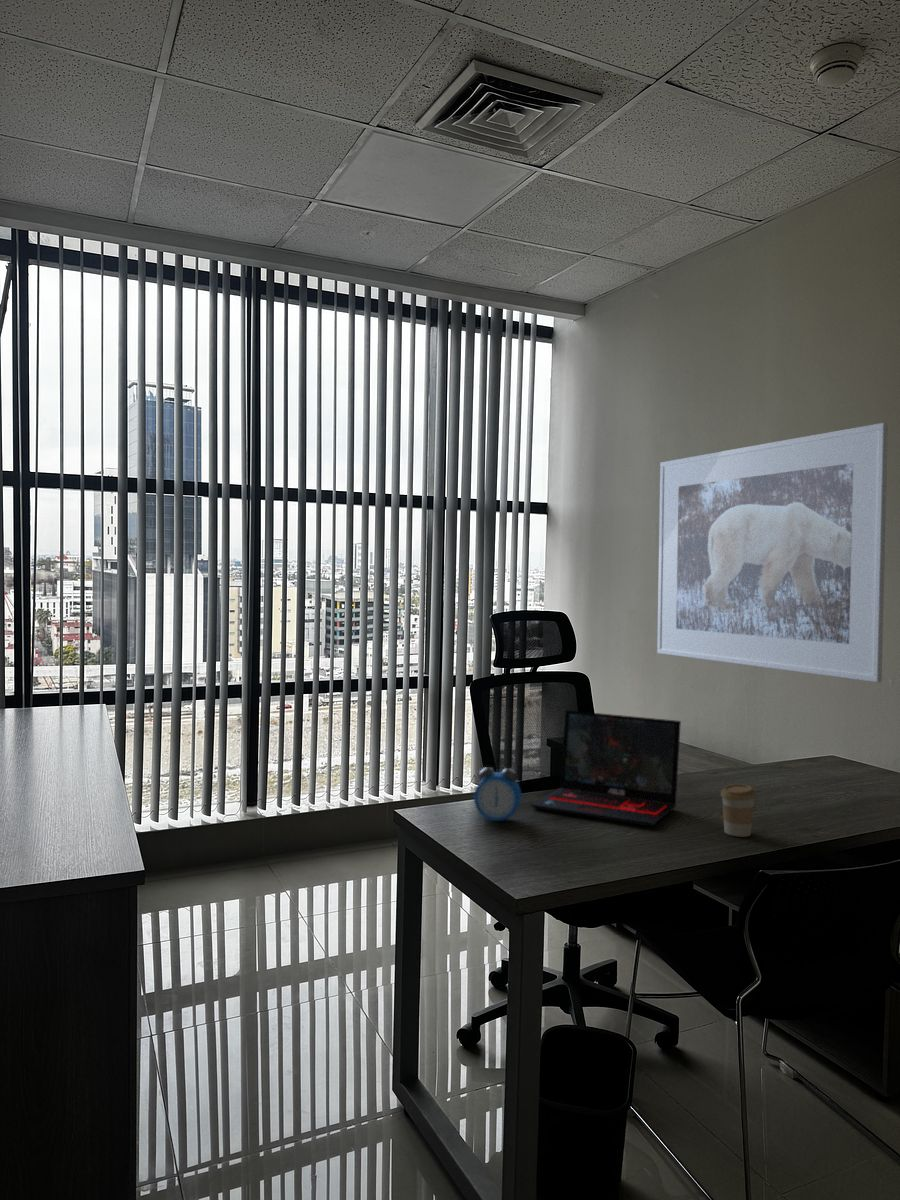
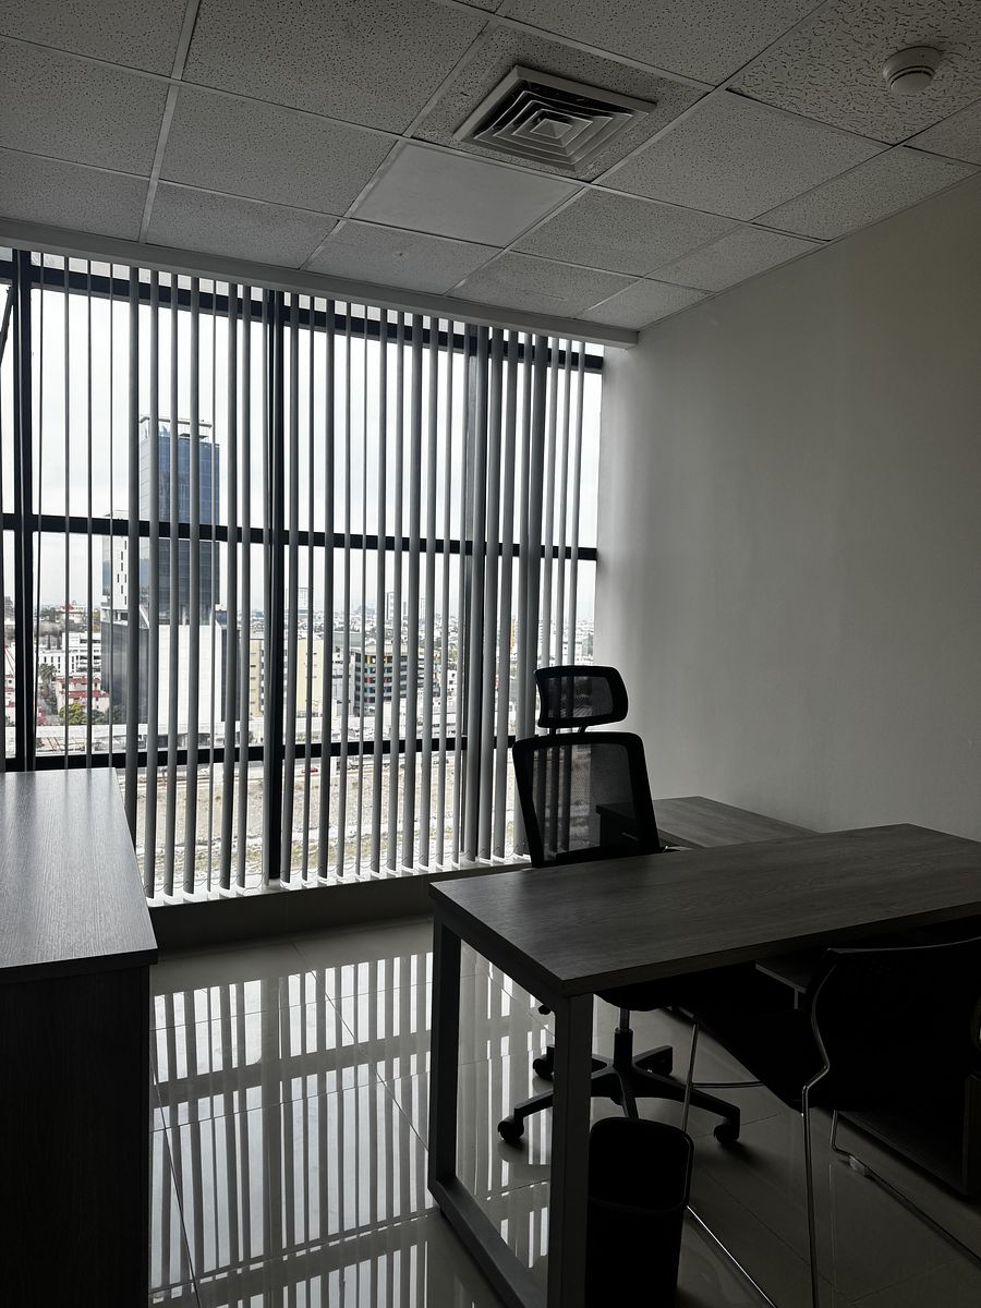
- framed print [656,422,889,683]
- alarm clock [473,766,522,823]
- coffee cup [720,783,757,838]
- laptop [529,709,682,827]
